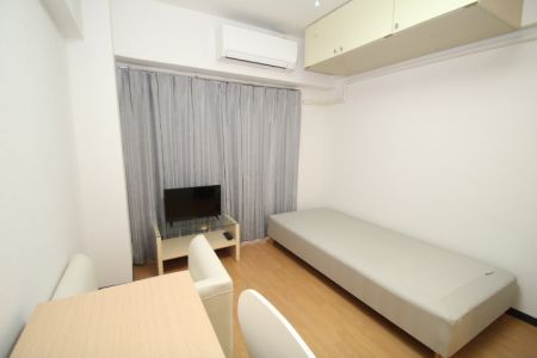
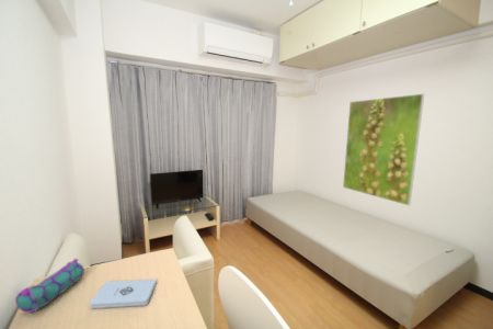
+ notepad [89,279,158,309]
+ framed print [342,93,425,206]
+ pencil case [14,258,85,314]
